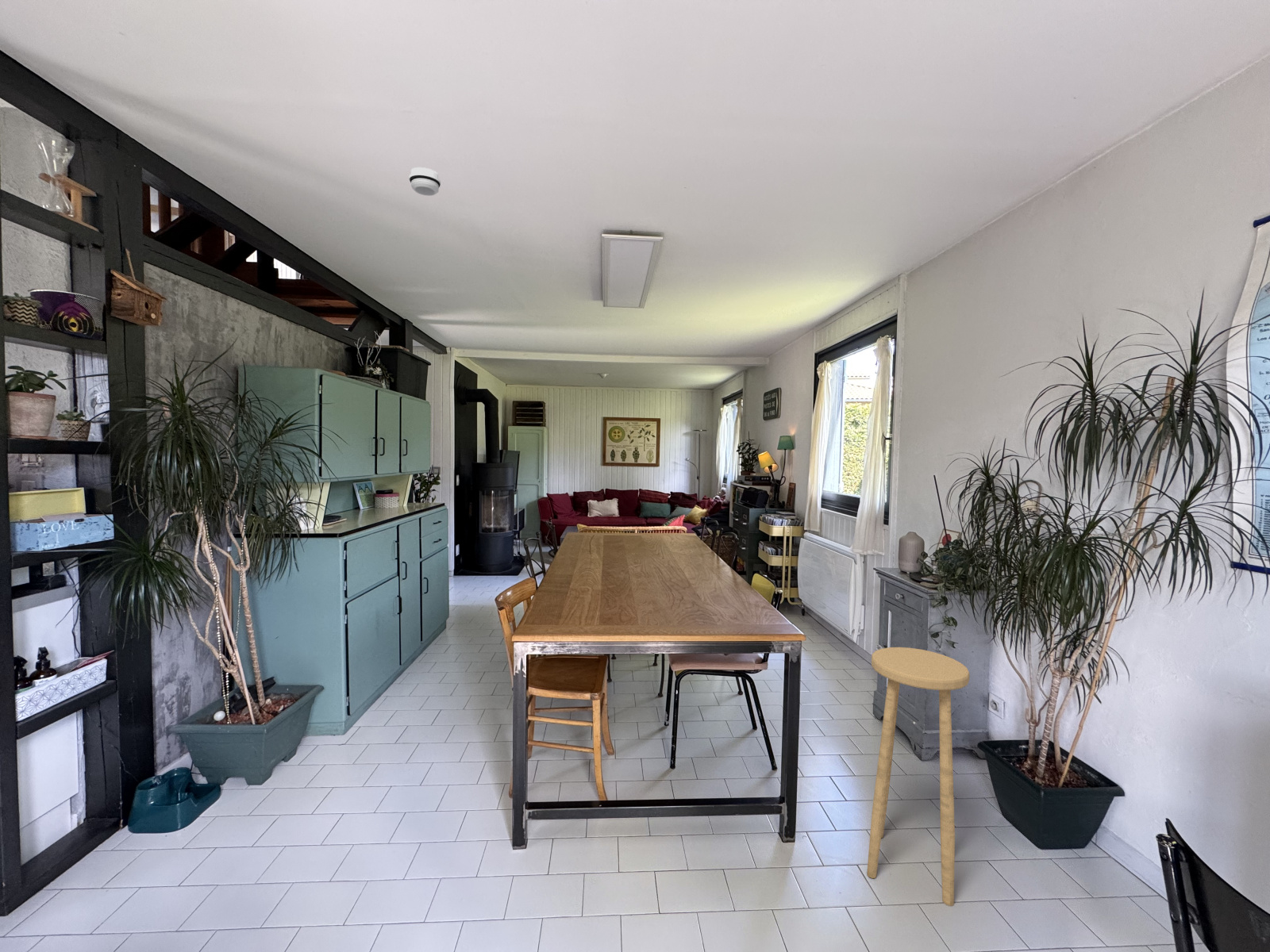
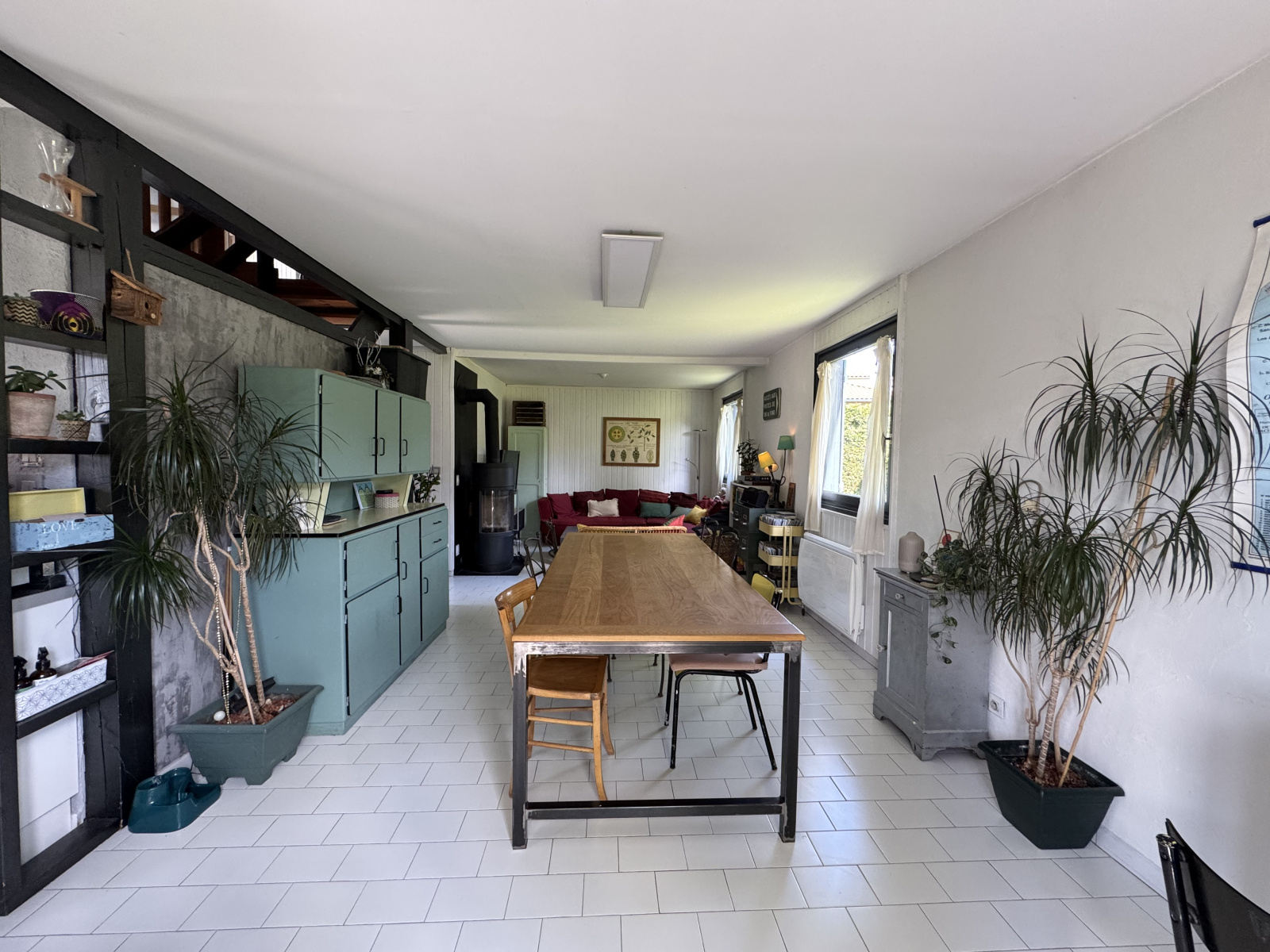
- smoke detector [409,167,441,197]
- stool [866,647,971,907]
